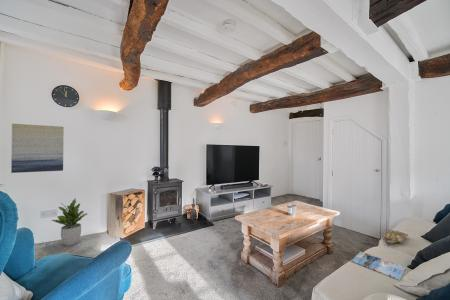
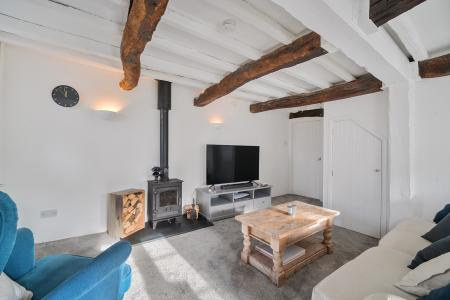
- potted plant [51,197,89,247]
- magazine [350,251,406,281]
- wall art [10,123,65,174]
- pouch [382,229,409,247]
